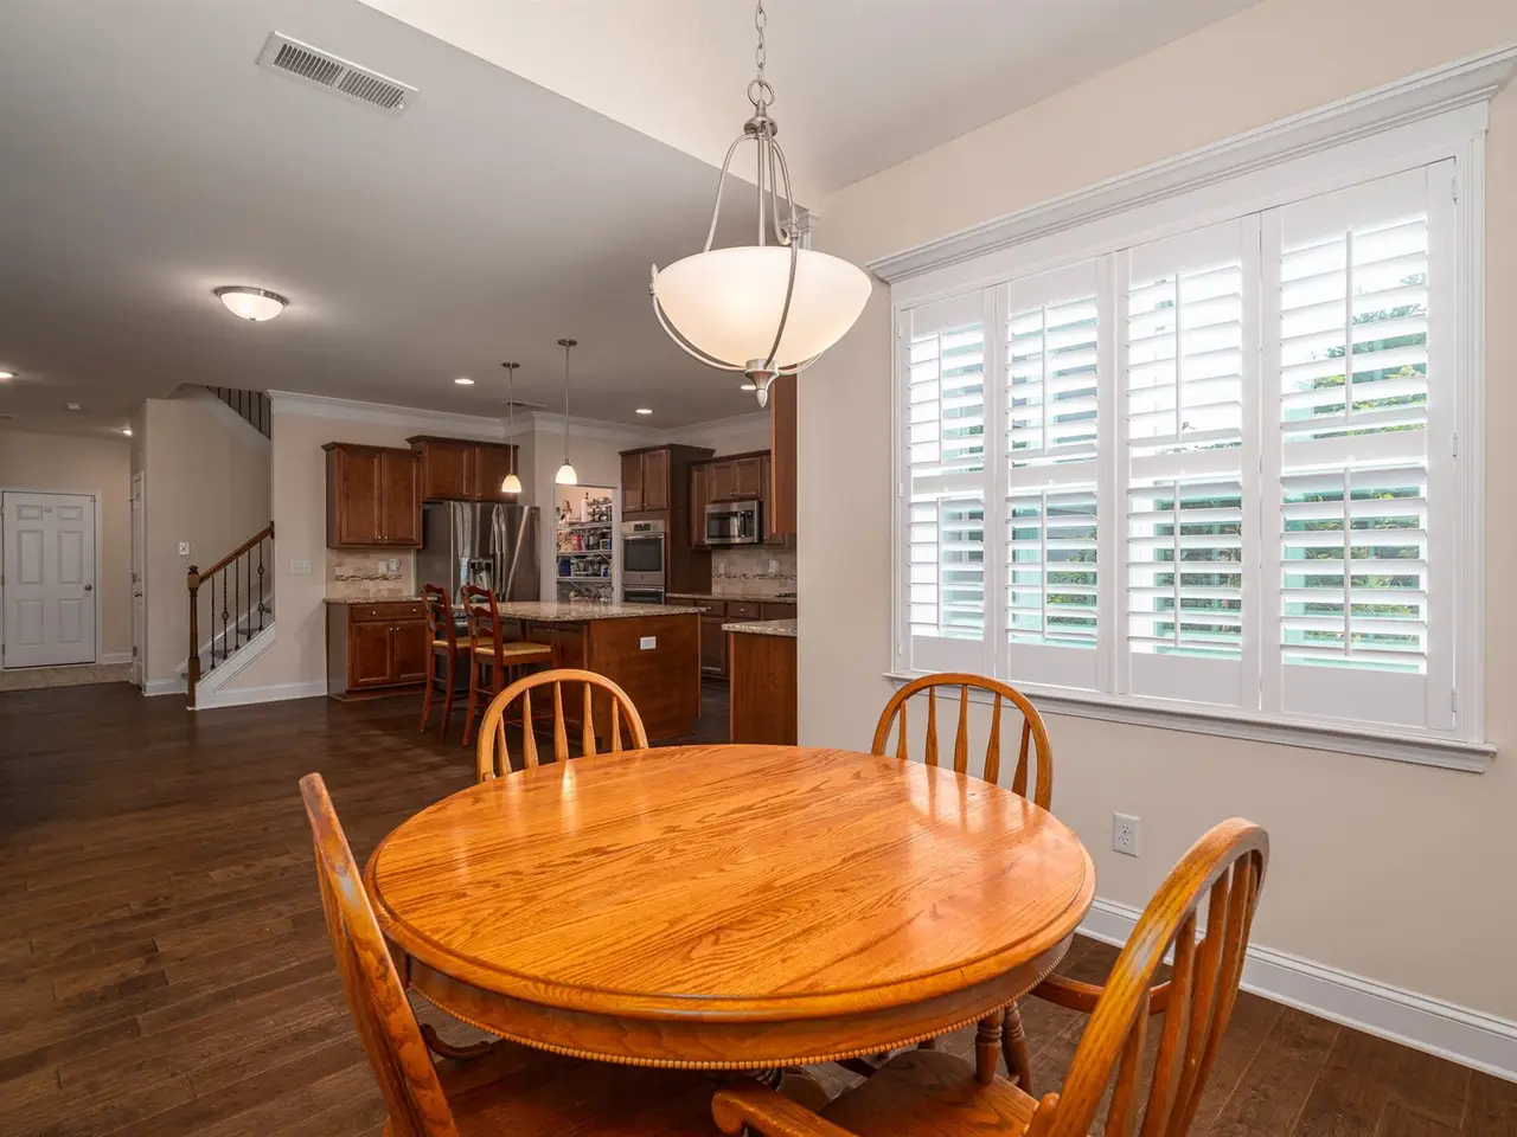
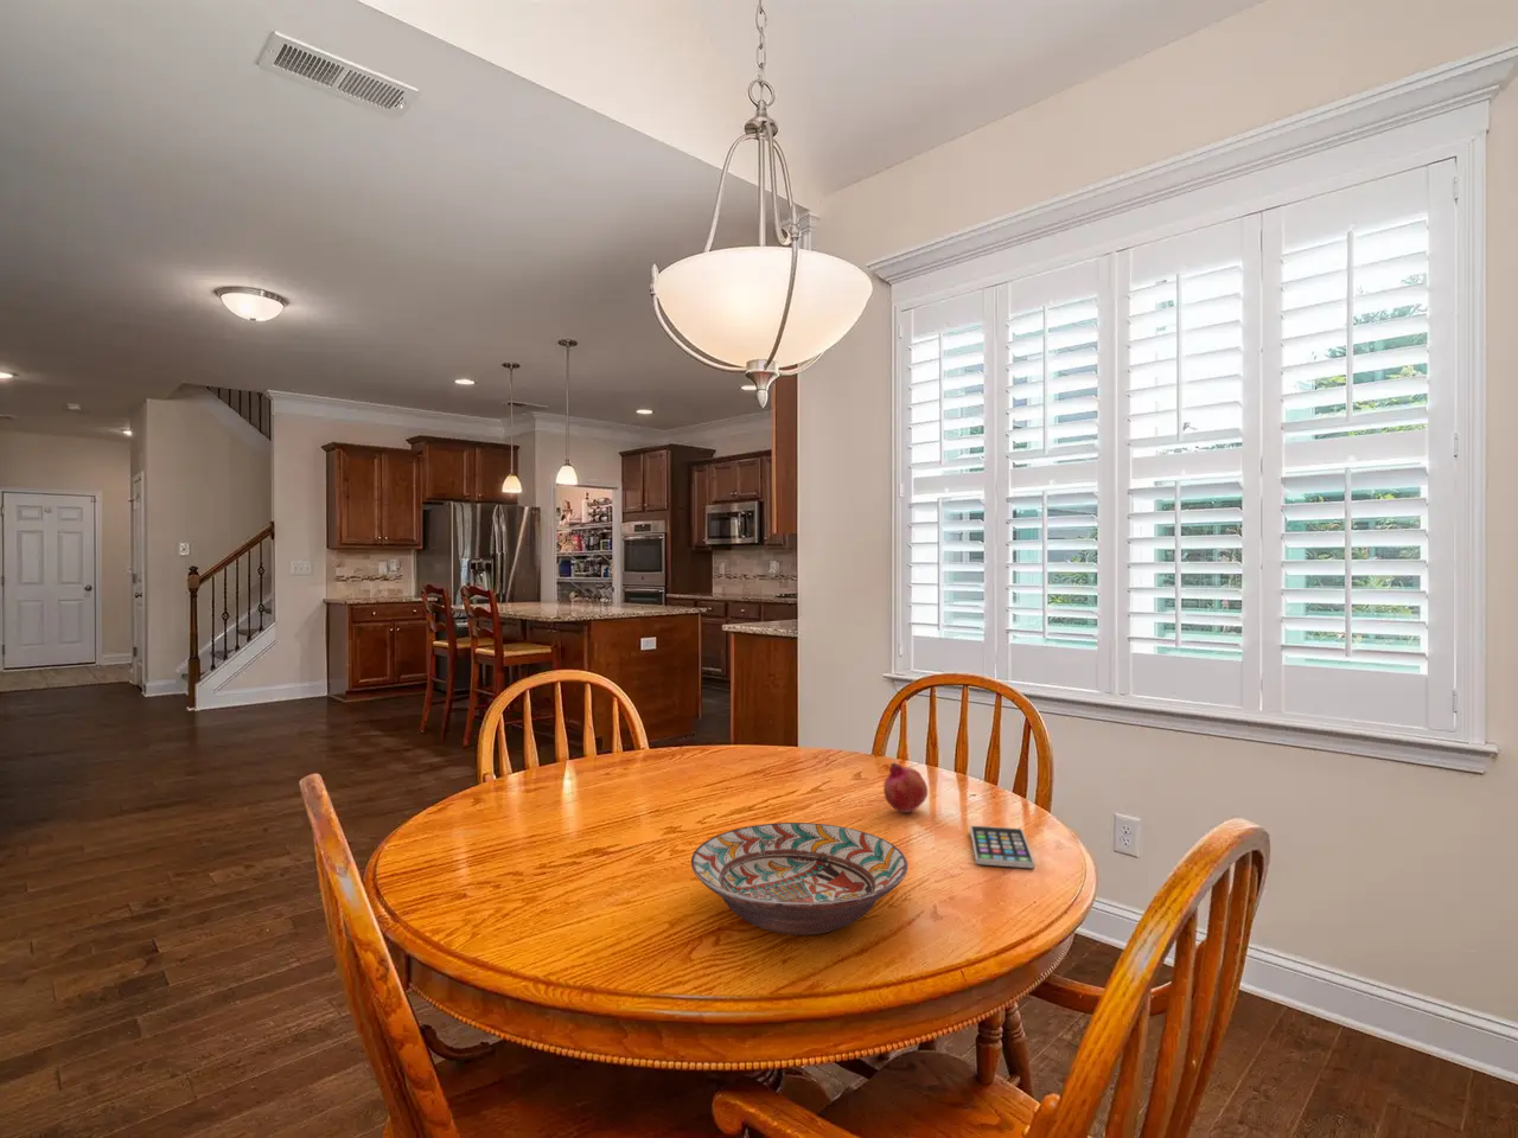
+ smartphone [969,825,1035,869]
+ decorative bowl [690,821,908,936]
+ fruit [882,763,929,813]
